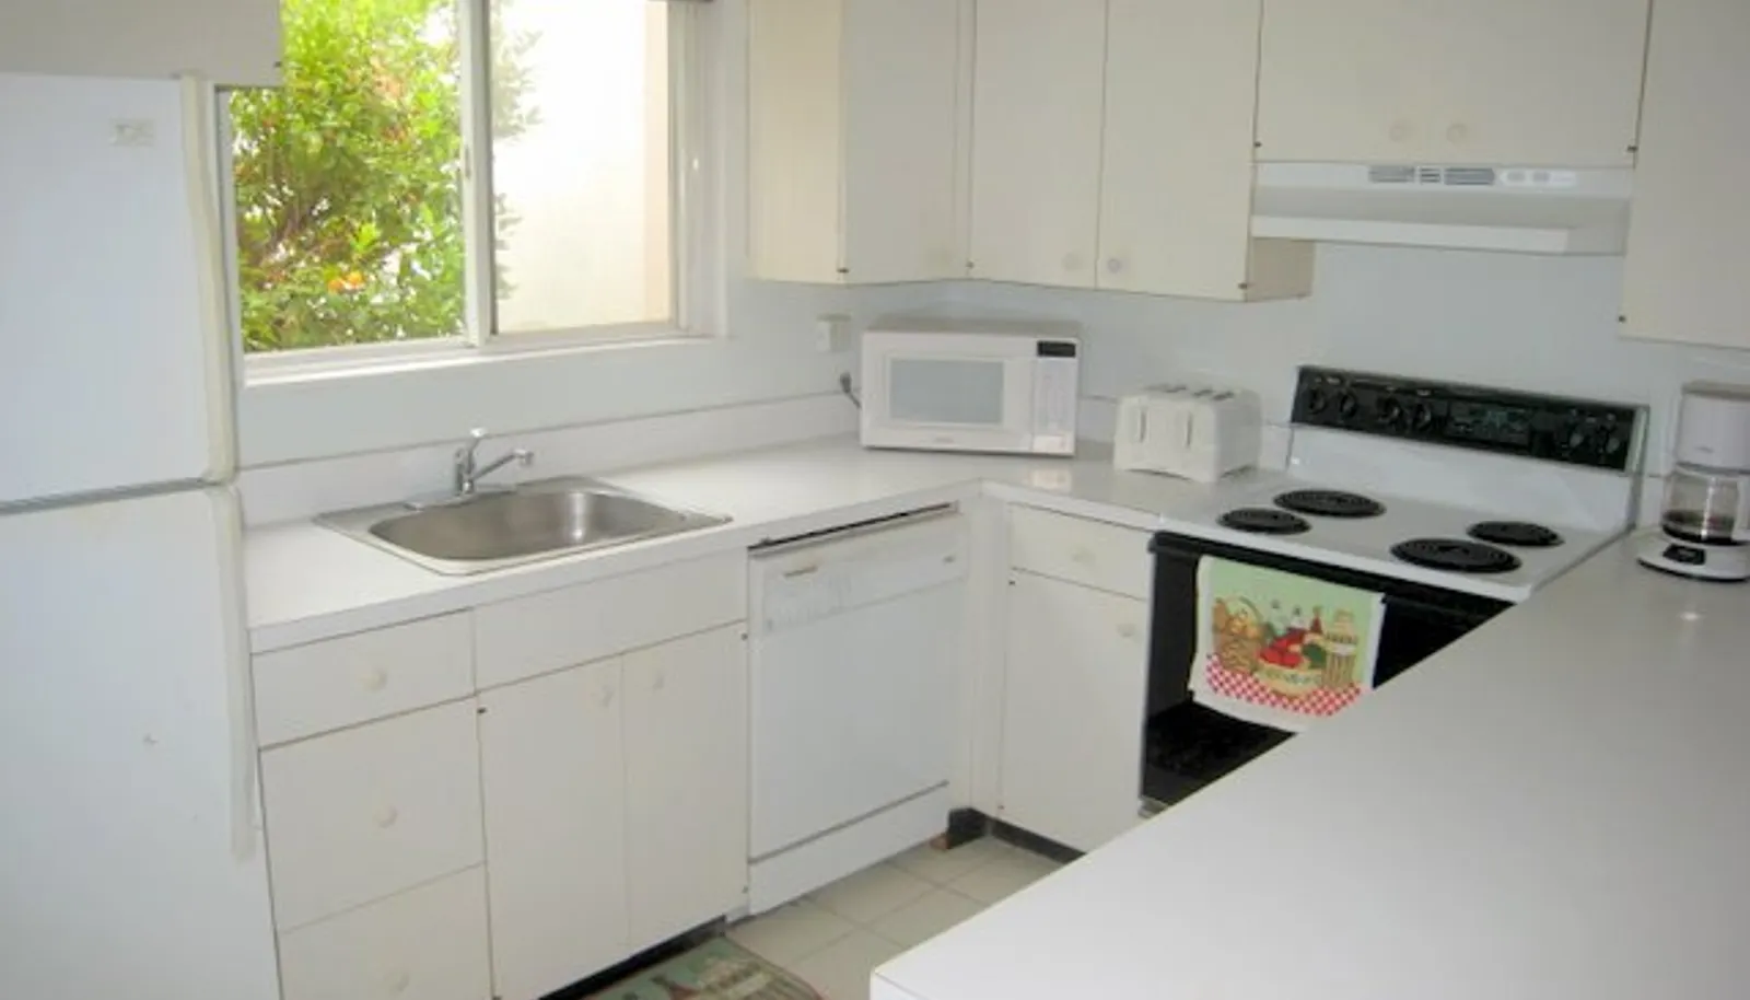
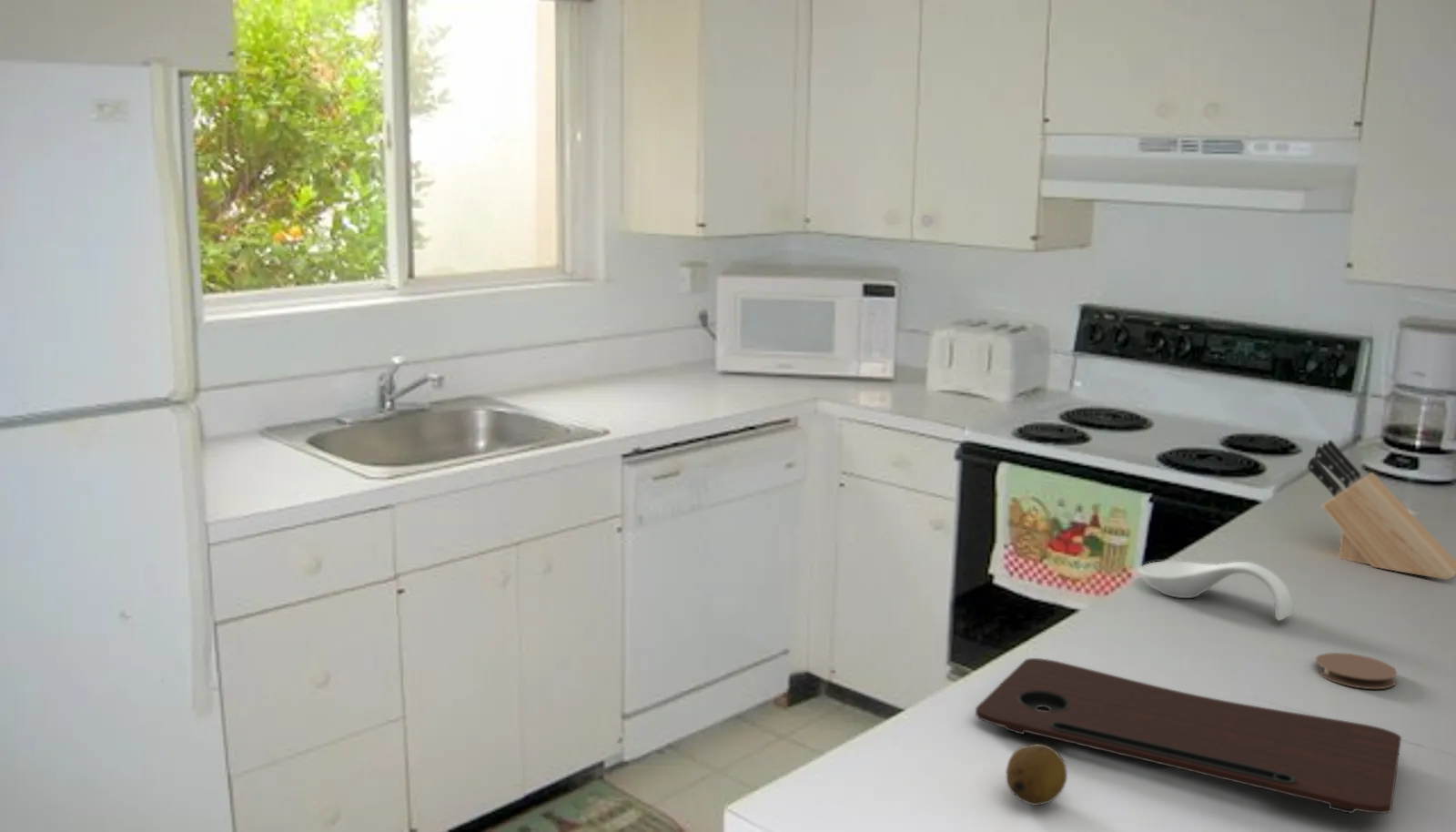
+ knife block [1307,439,1456,581]
+ spoon rest [1138,561,1294,621]
+ fruit [1006,743,1068,807]
+ cutting board [975,657,1402,815]
+ coaster [1315,652,1398,690]
